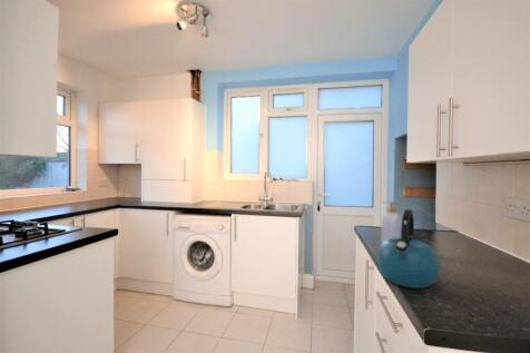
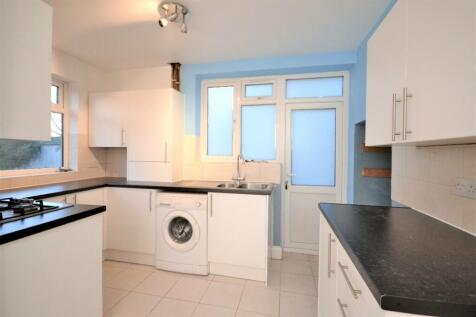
- soap bottle [380,200,402,244]
- kettle [376,208,441,290]
